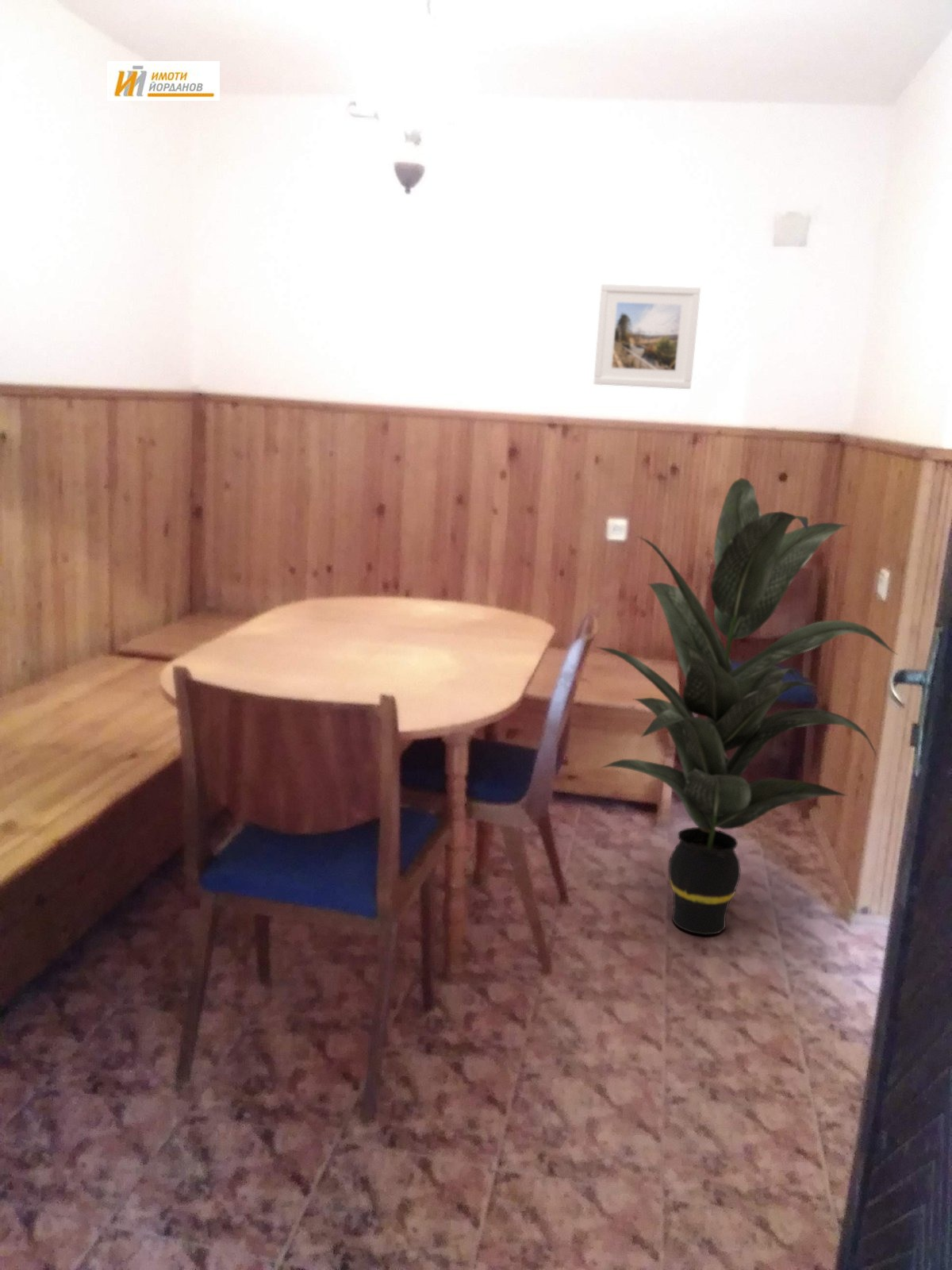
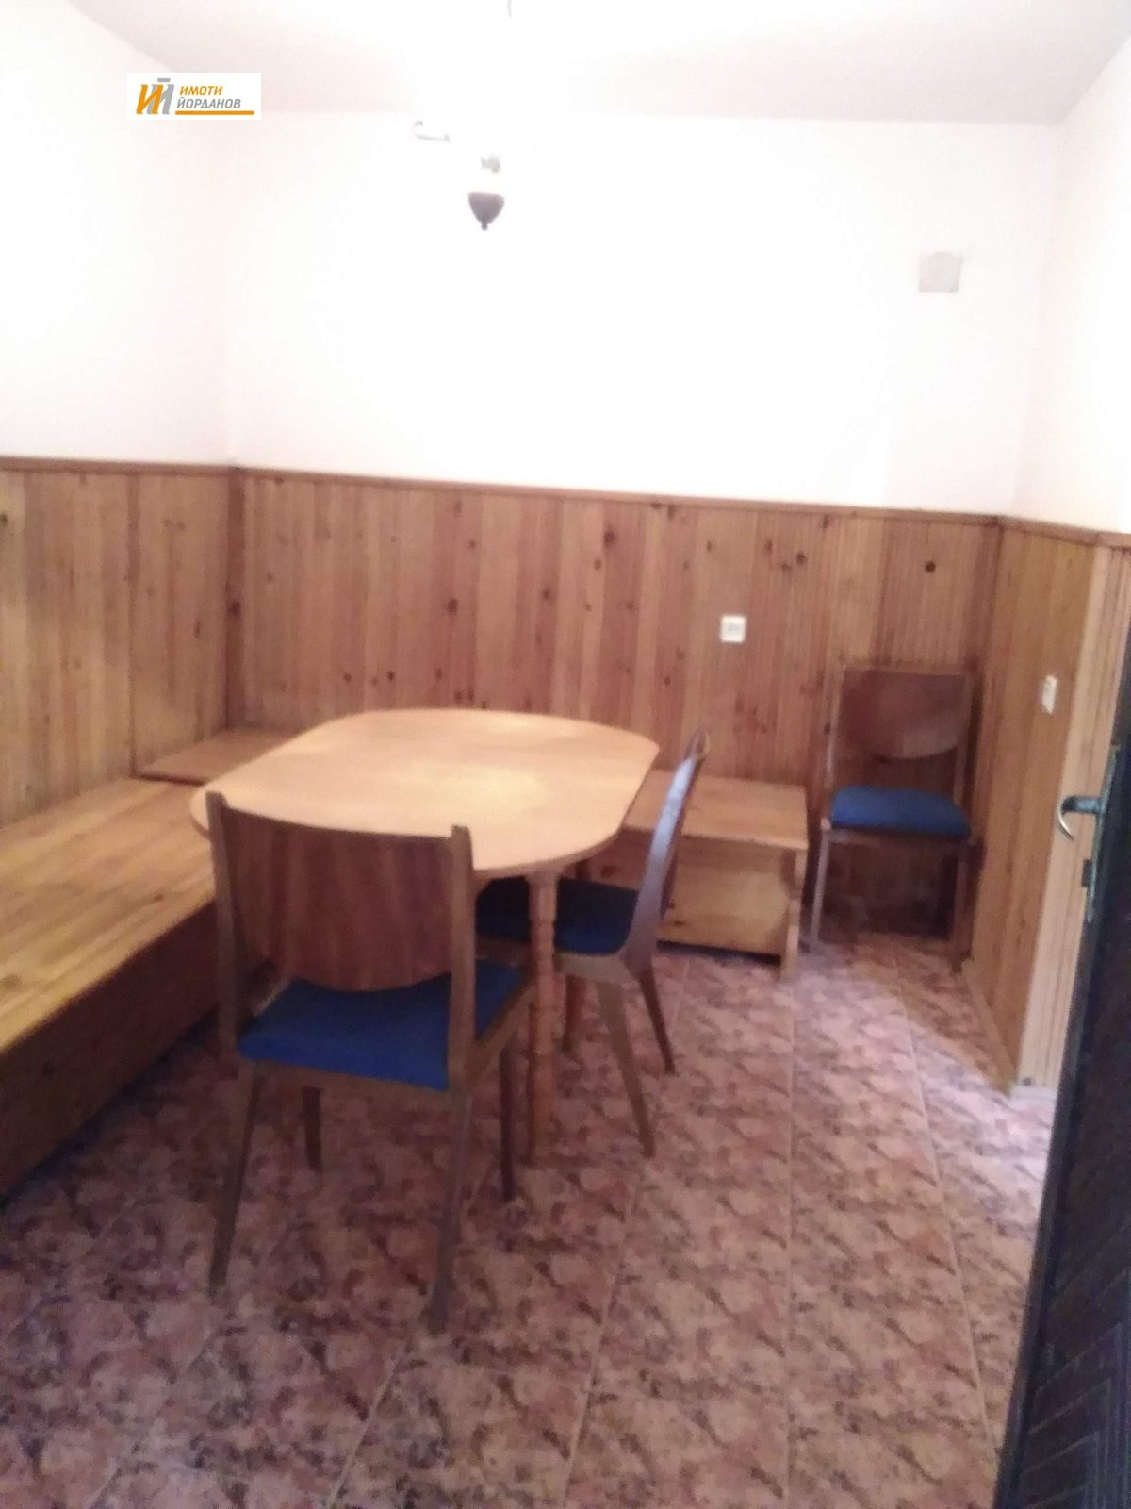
- indoor plant [596,477,899,936]
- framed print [593,283,701,390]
